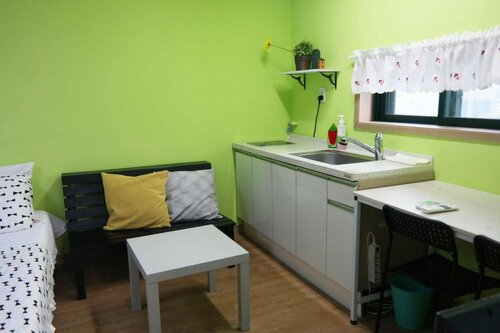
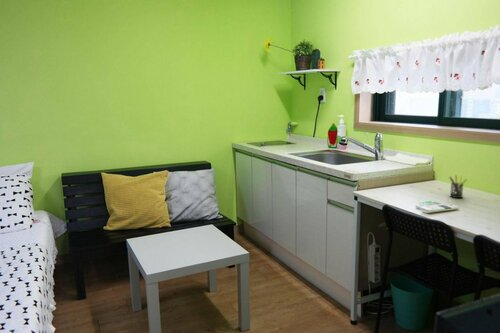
+ pen holder [448,174,468,199]
